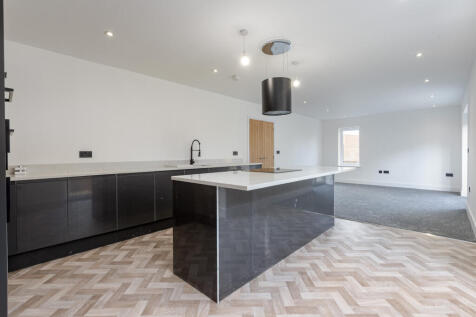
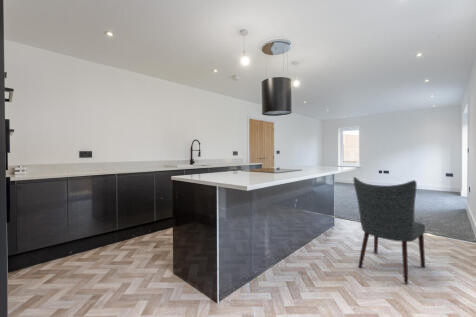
+ chair [352,176,426,285]
